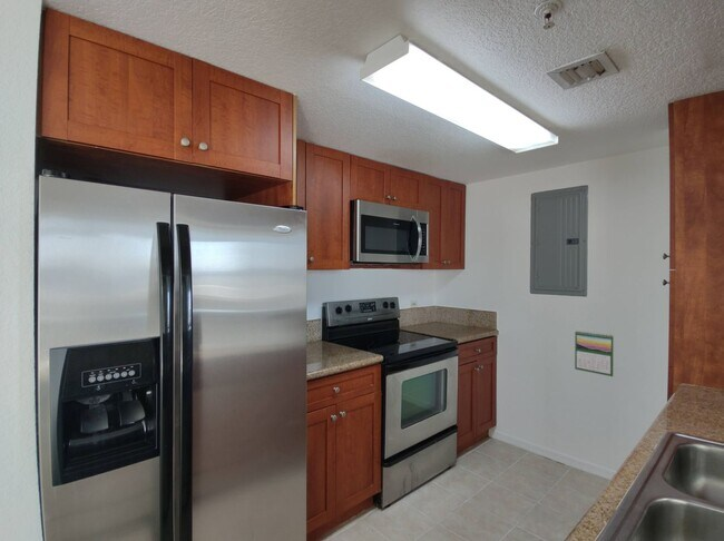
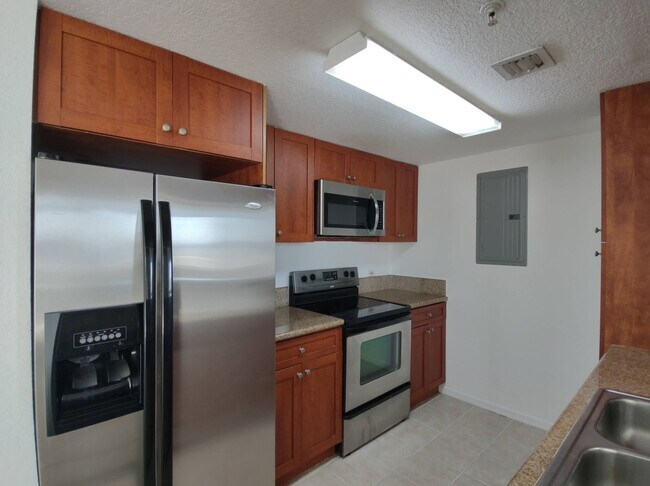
- calendar [574,329,615,377]
